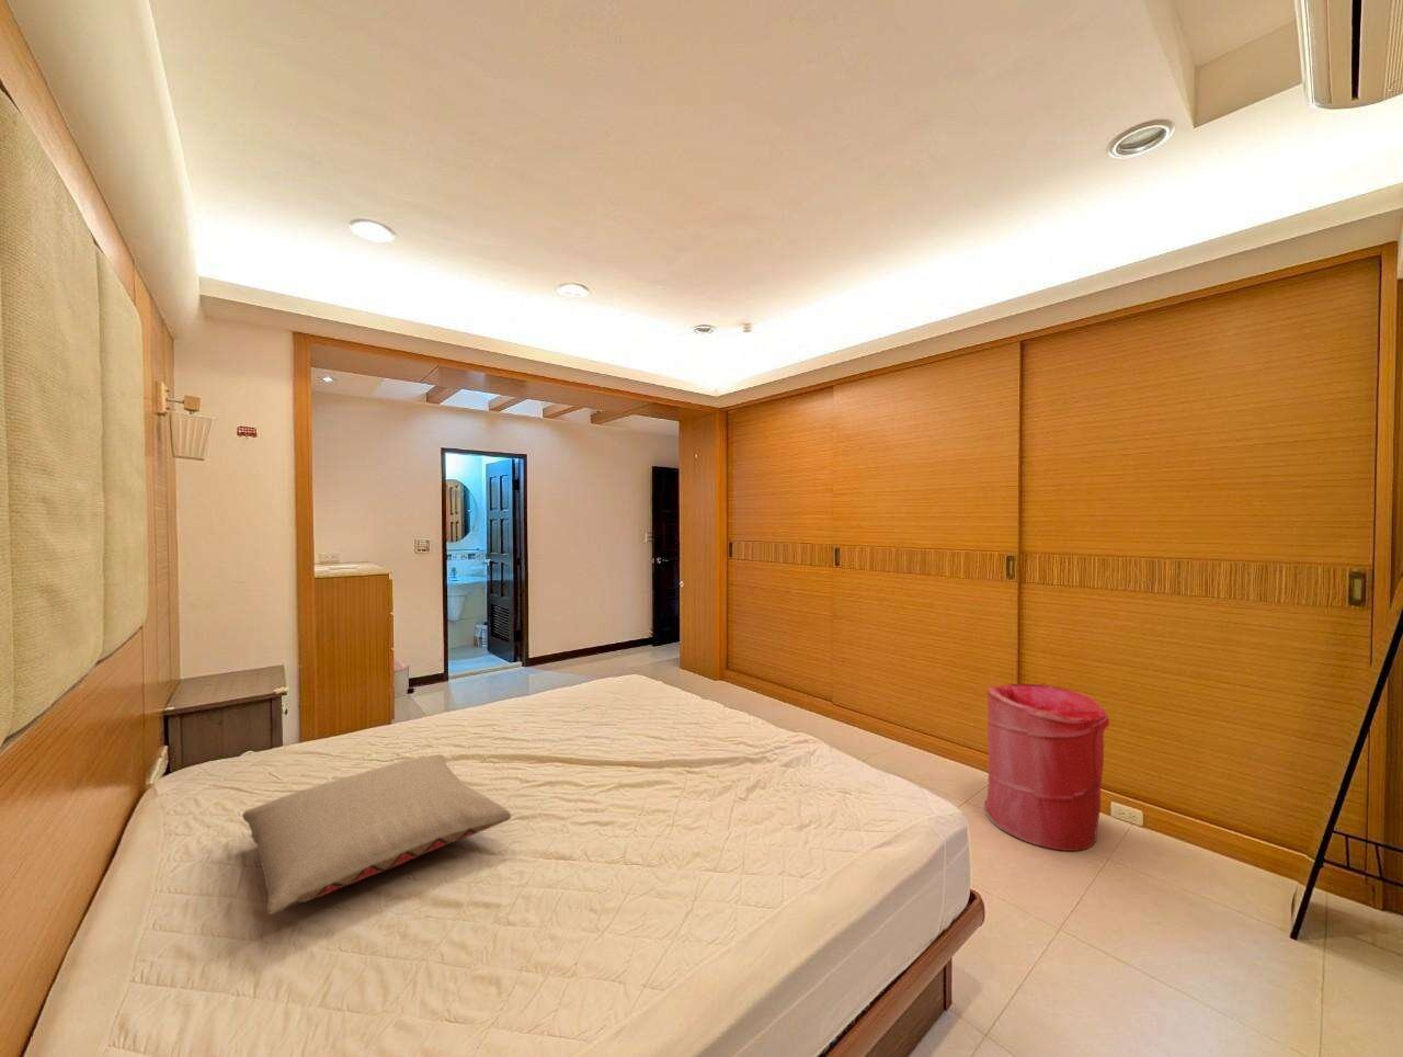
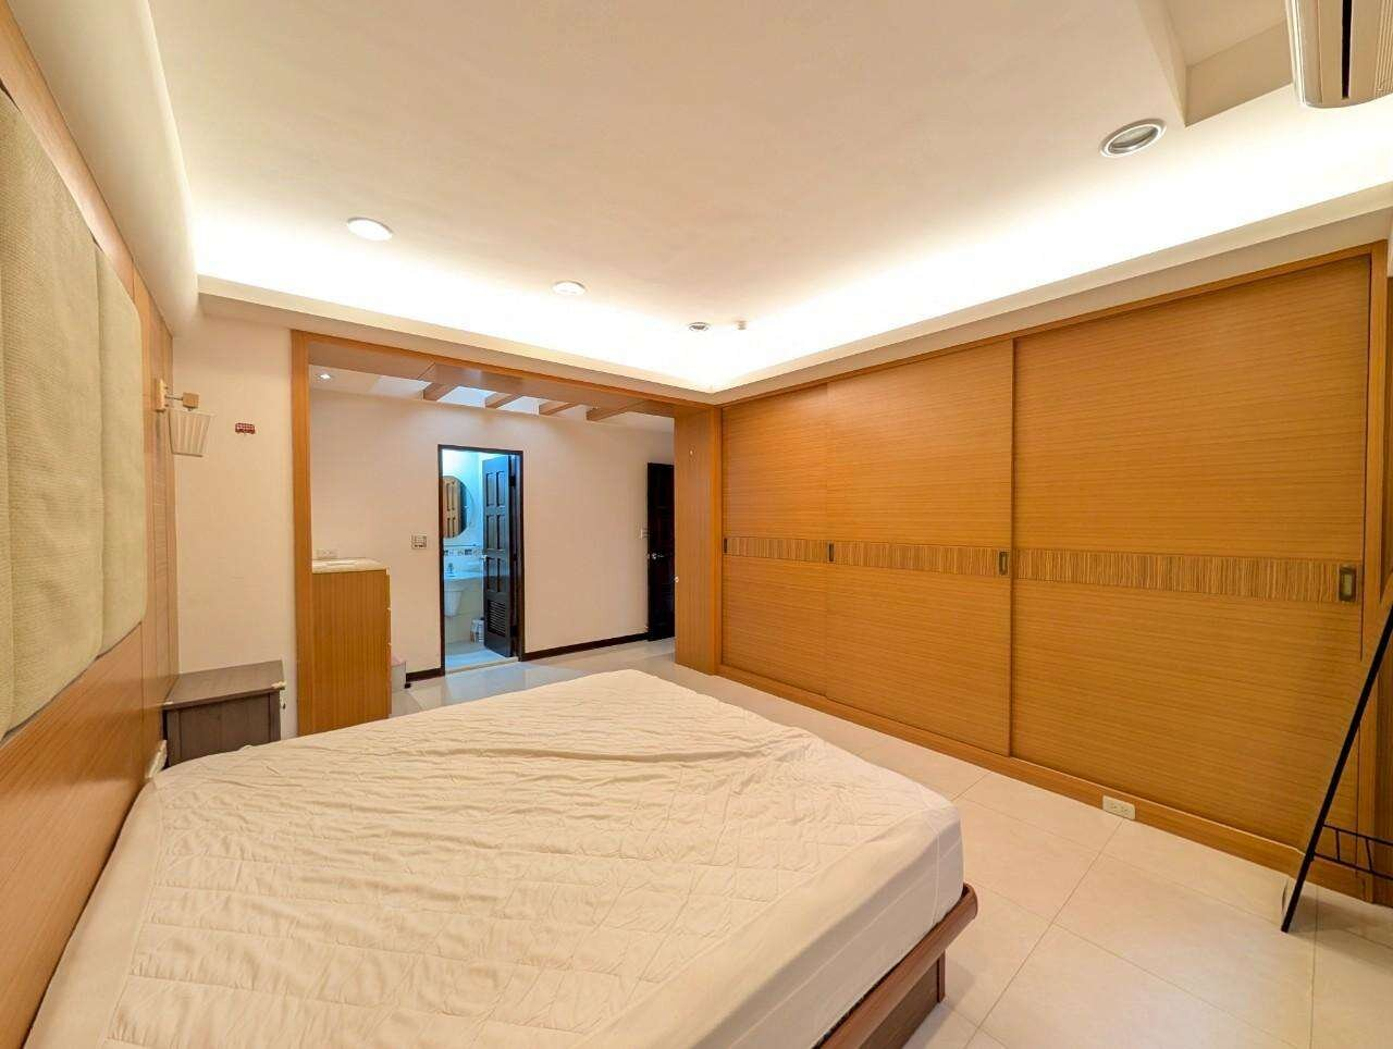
- laundry hamper [983,683,1110,852]
- pillow [241,753,512,916]
